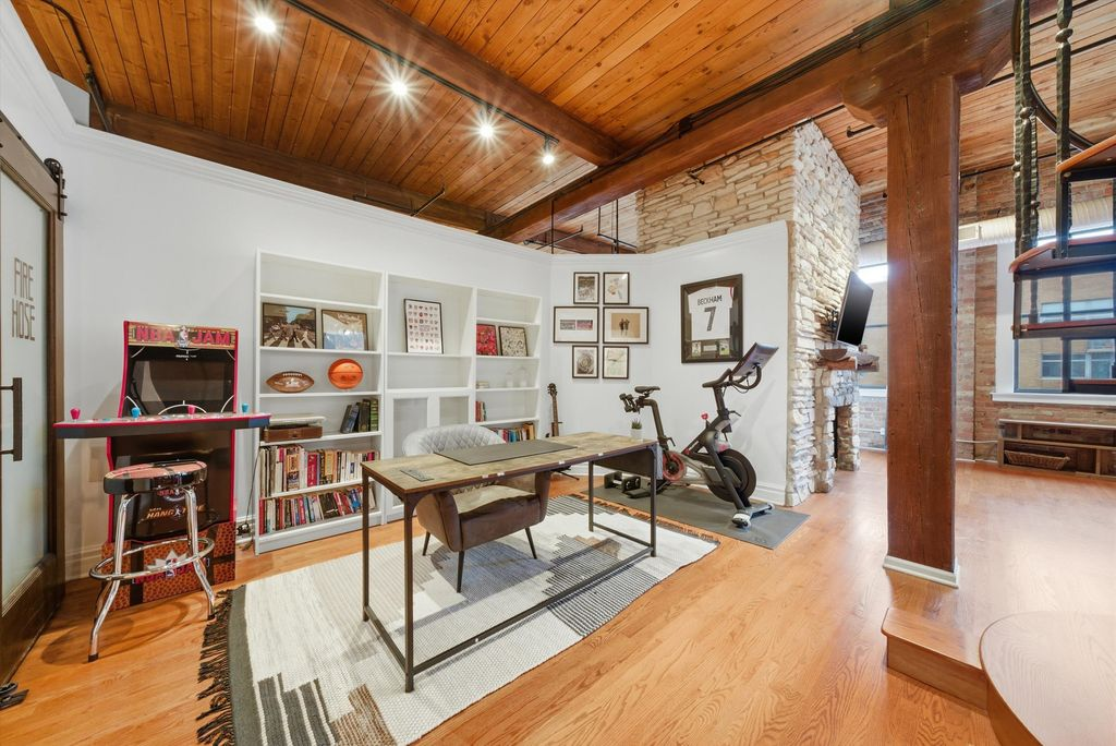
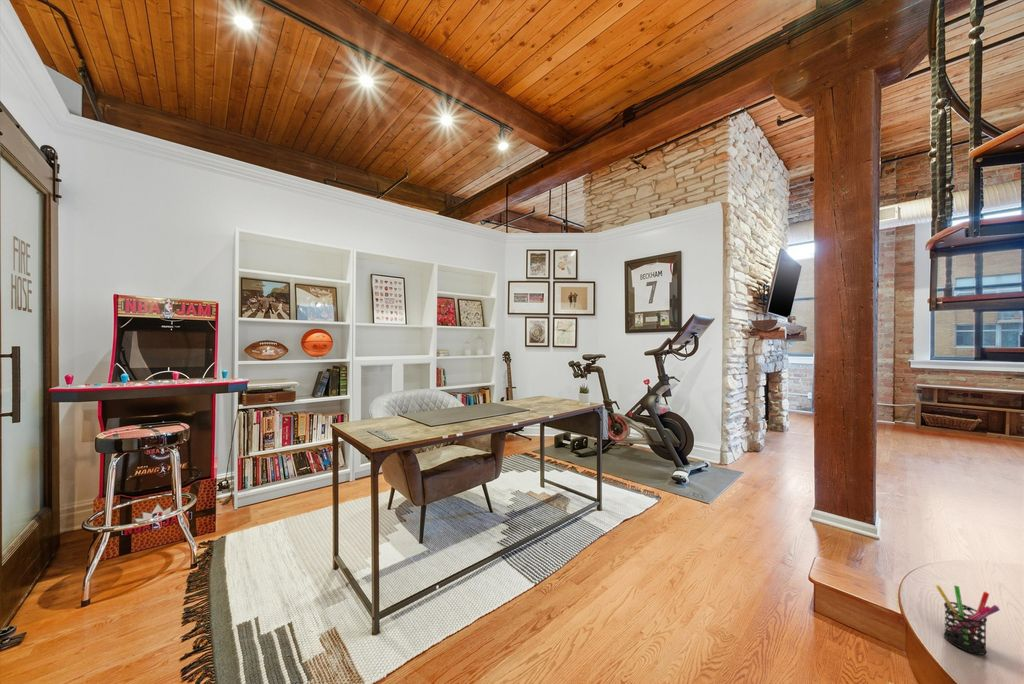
+ pen holder [935,584,1000,656]
